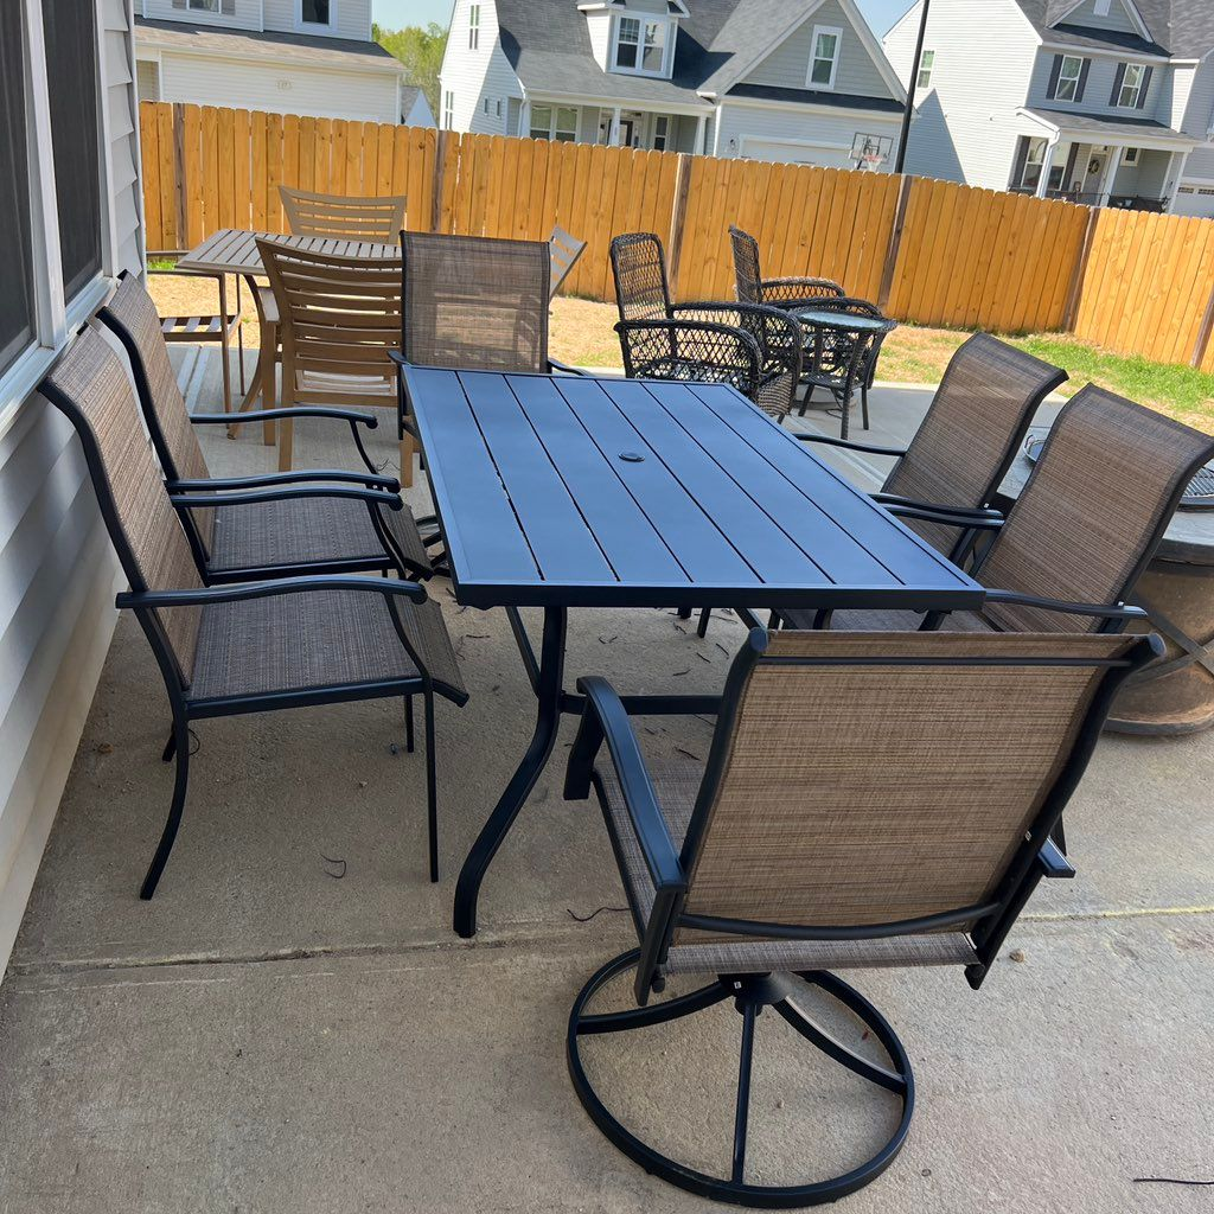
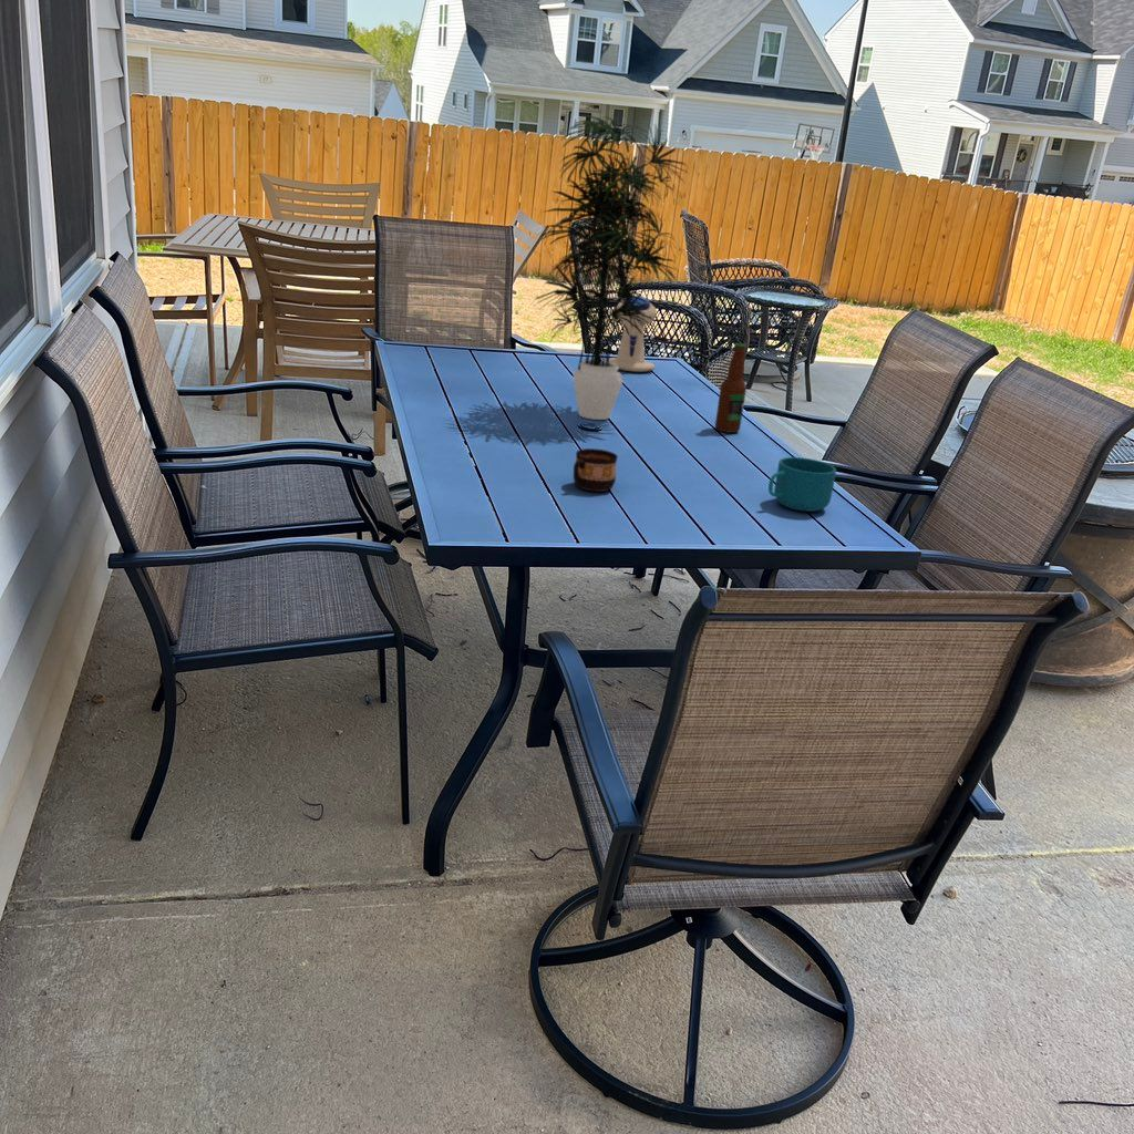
+ plant [532,114,688,421]
+ speaker [609,295,658,373]
+ cup [573,447,619,493]
+ cup [767,456,837,513]
+ bottle [714,342,748,434]
